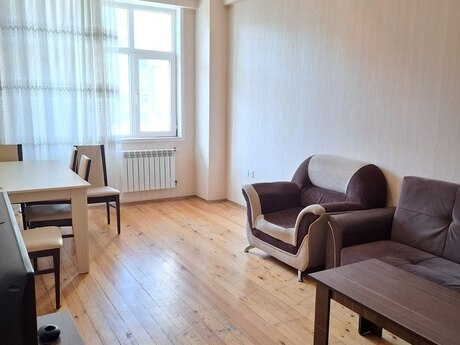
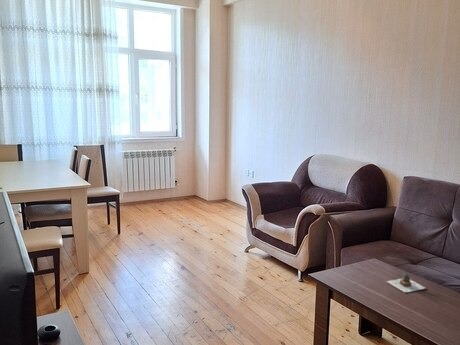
+ teapot [385,271,426,293]
